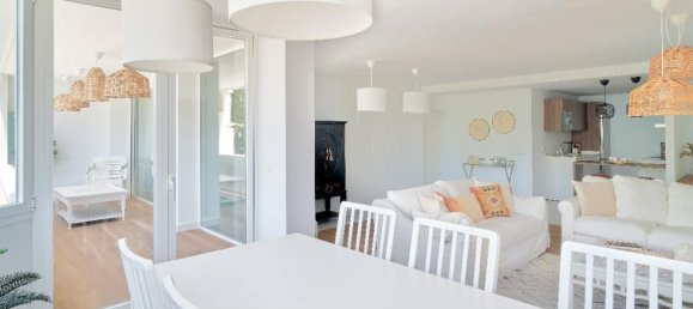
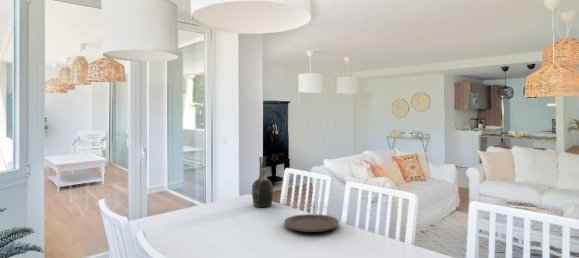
+ cognac bottle [251,156,274,208]
+ plate [283,213,340,233]
